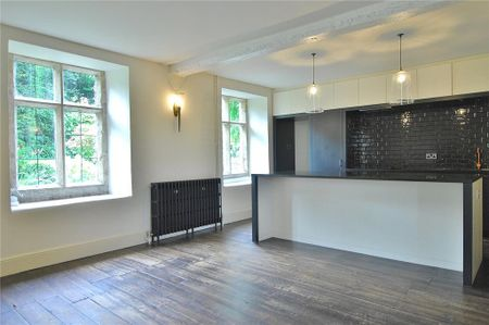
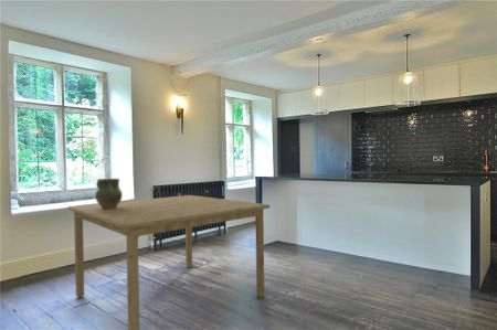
+ dining table [66,194,272,330]
+ ceramic jug [94,178,124,209]
